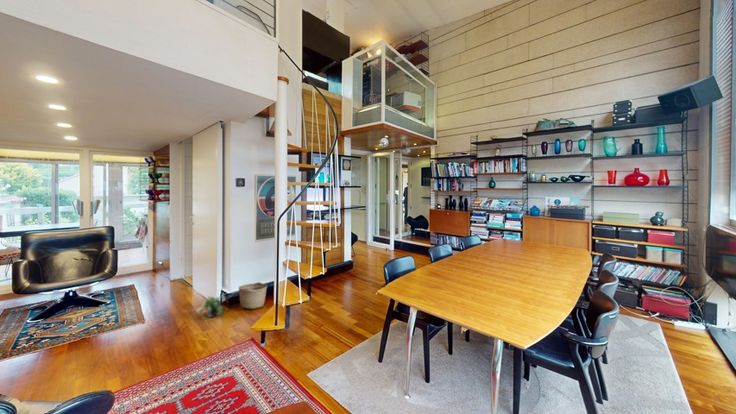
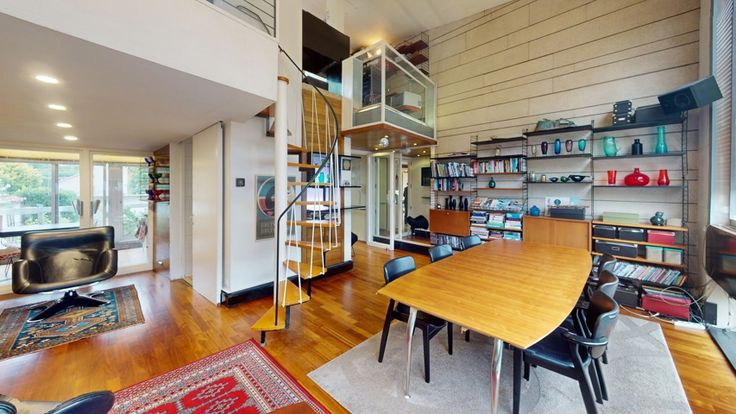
- potted plant [195,293,229,318]
- basket [238,281,268,310]
